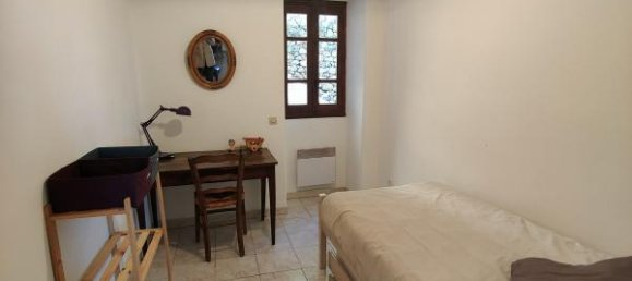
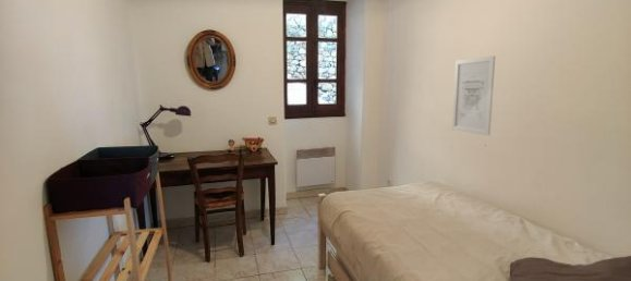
+ wall art [451,54,496,137]
